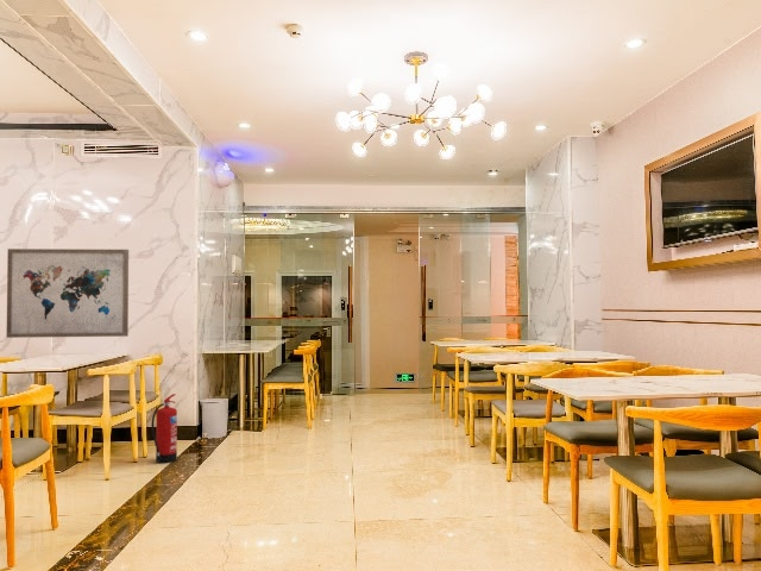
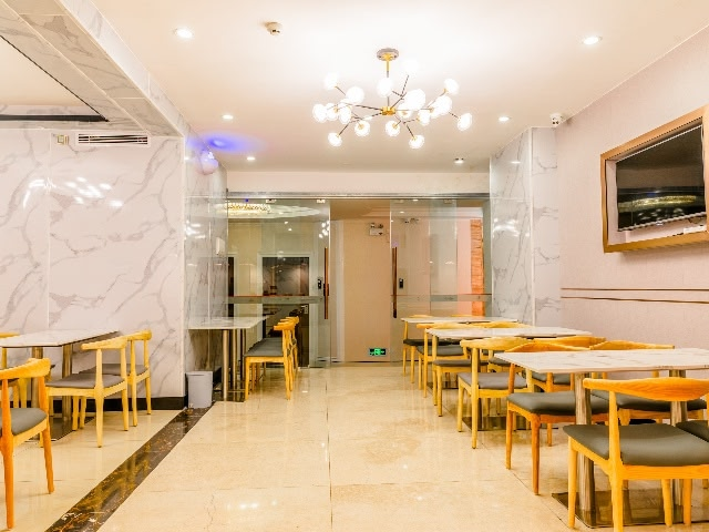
- wall art [6,247,130,339]
- fire extinguisher [150,393,178,464]
